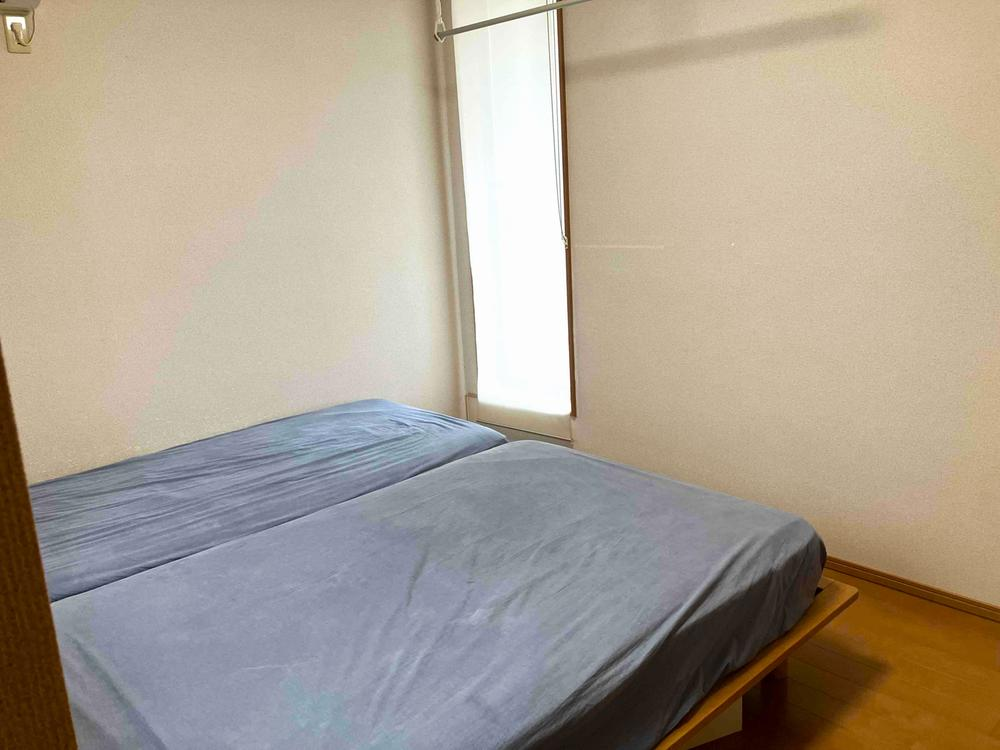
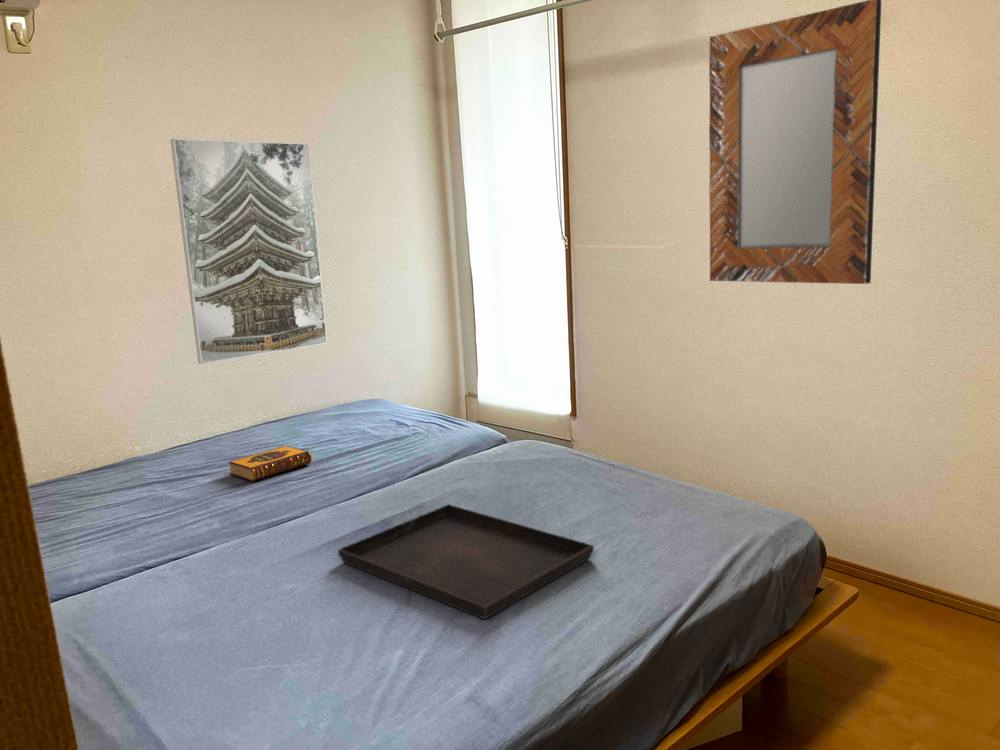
+ home mirror [708,0,882,285]
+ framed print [170,138,328,365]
+ hardback book [227,445,313,482]
+ serving tray [337,503,595,620]
